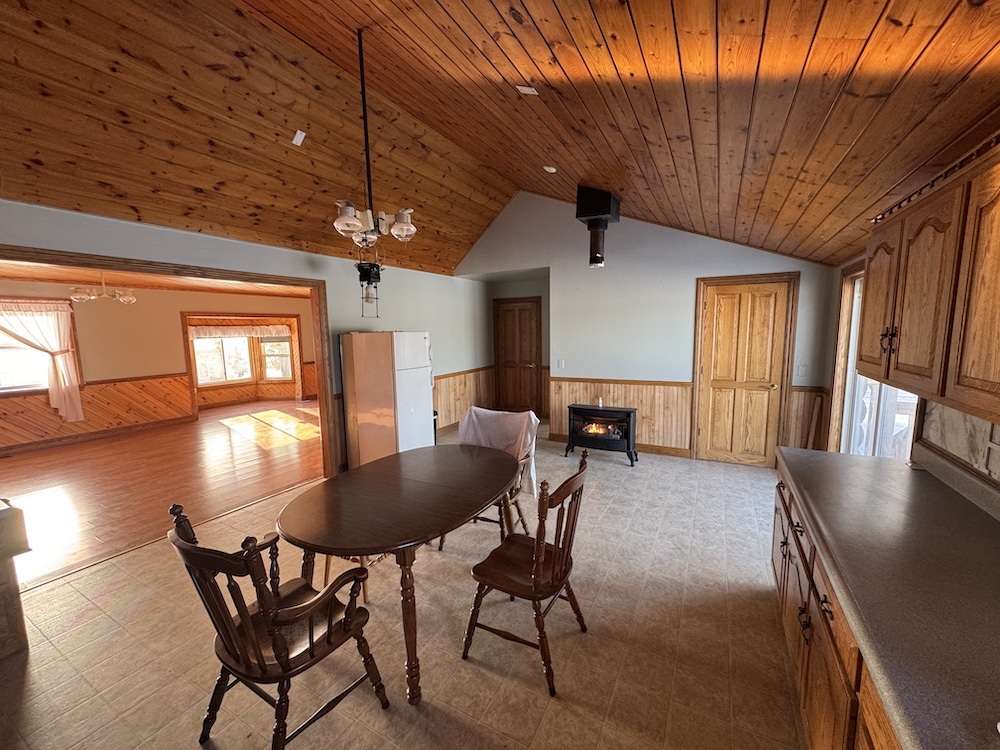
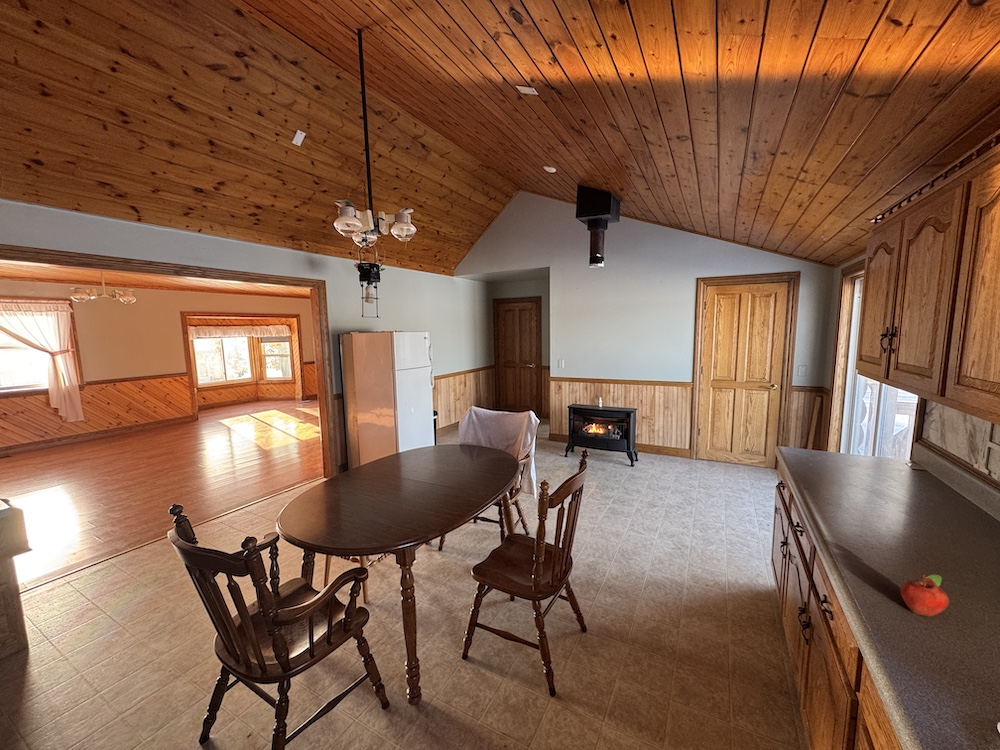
+ fruit [900,573,950,617]
